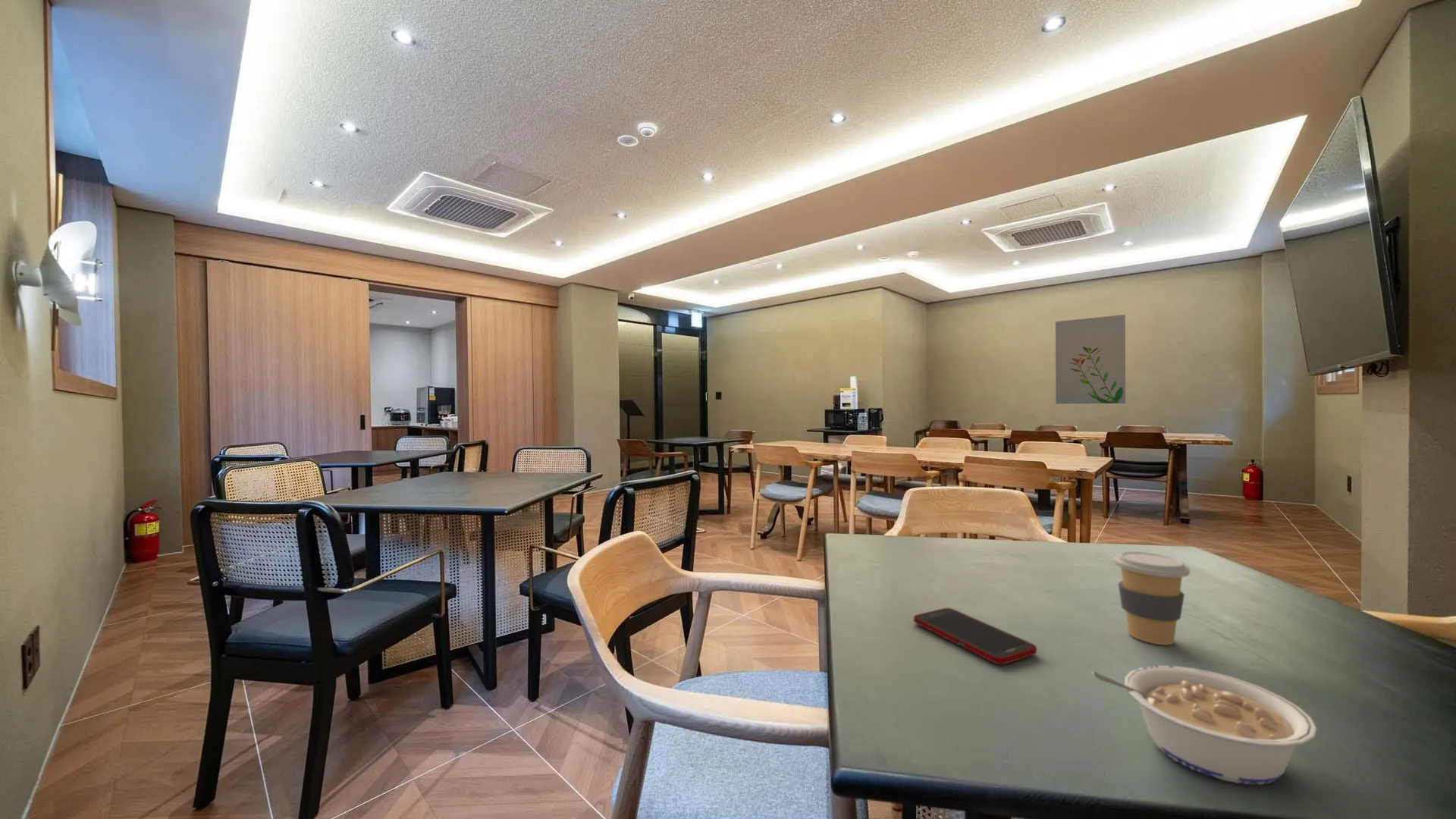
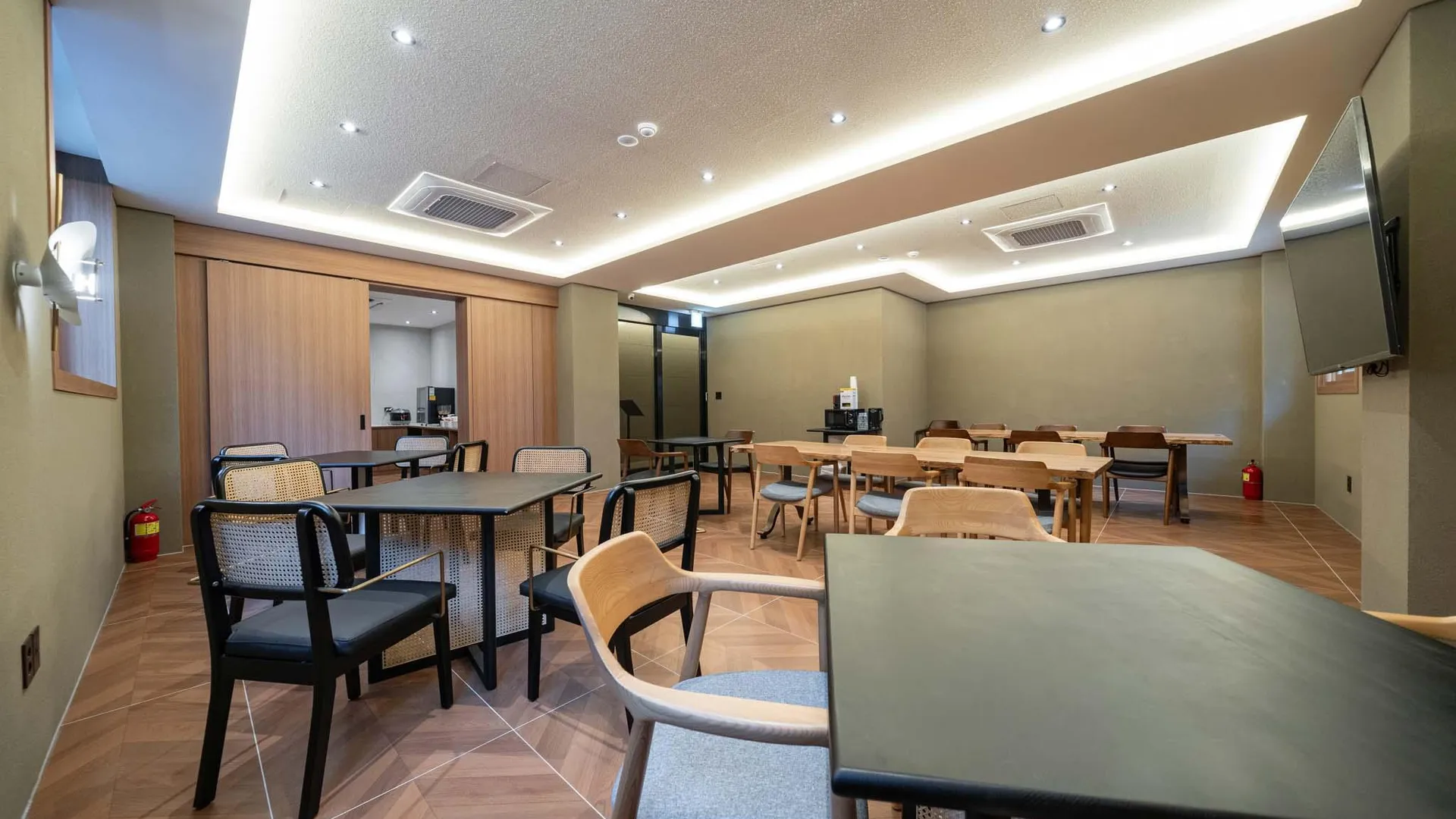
- wall art [1055,314,1126,405]
- cell phone [913,607,1037,665]
- legume [1091,665,1318,786]
- coffee cup [1113,551,1191,645]
